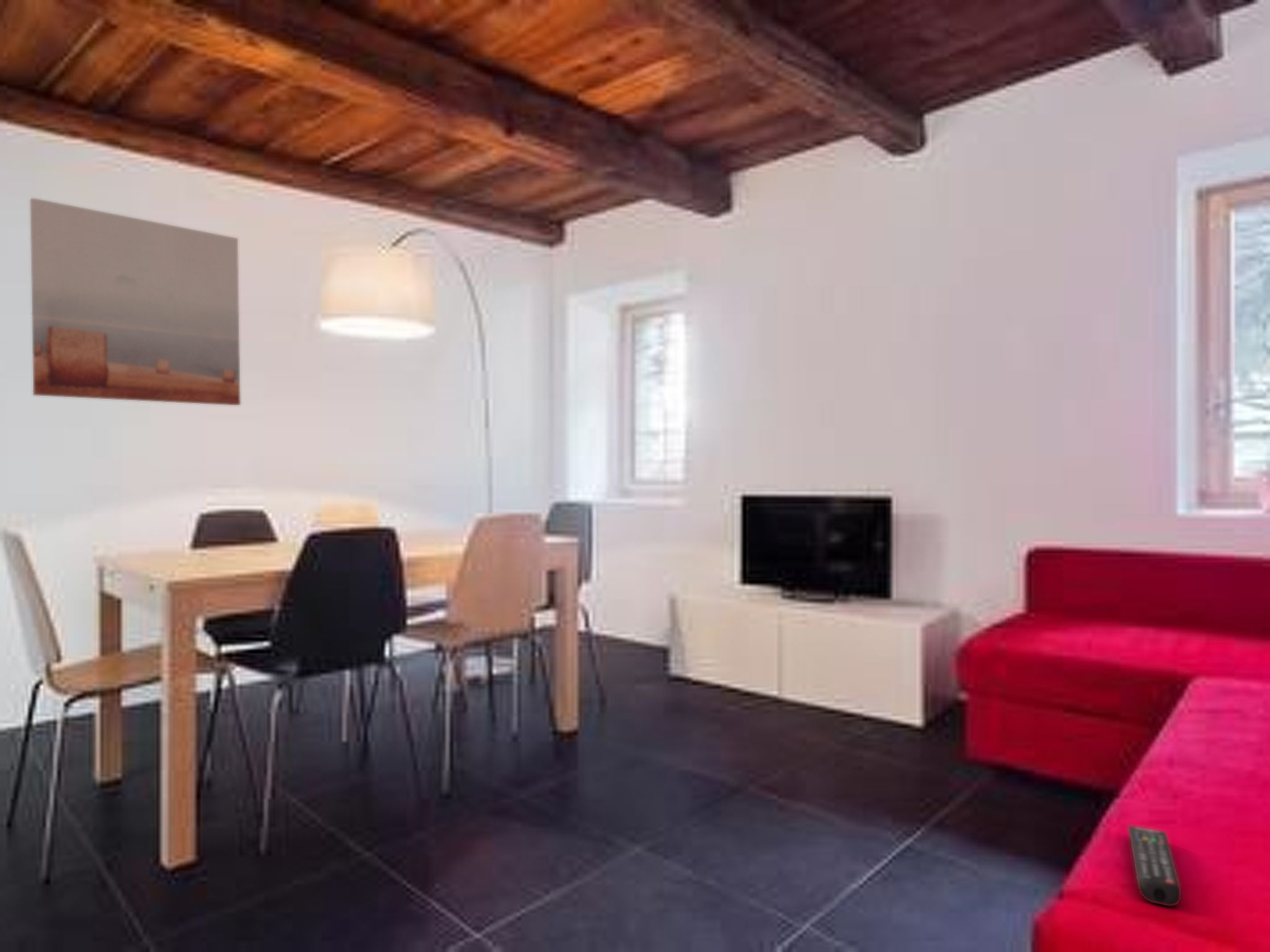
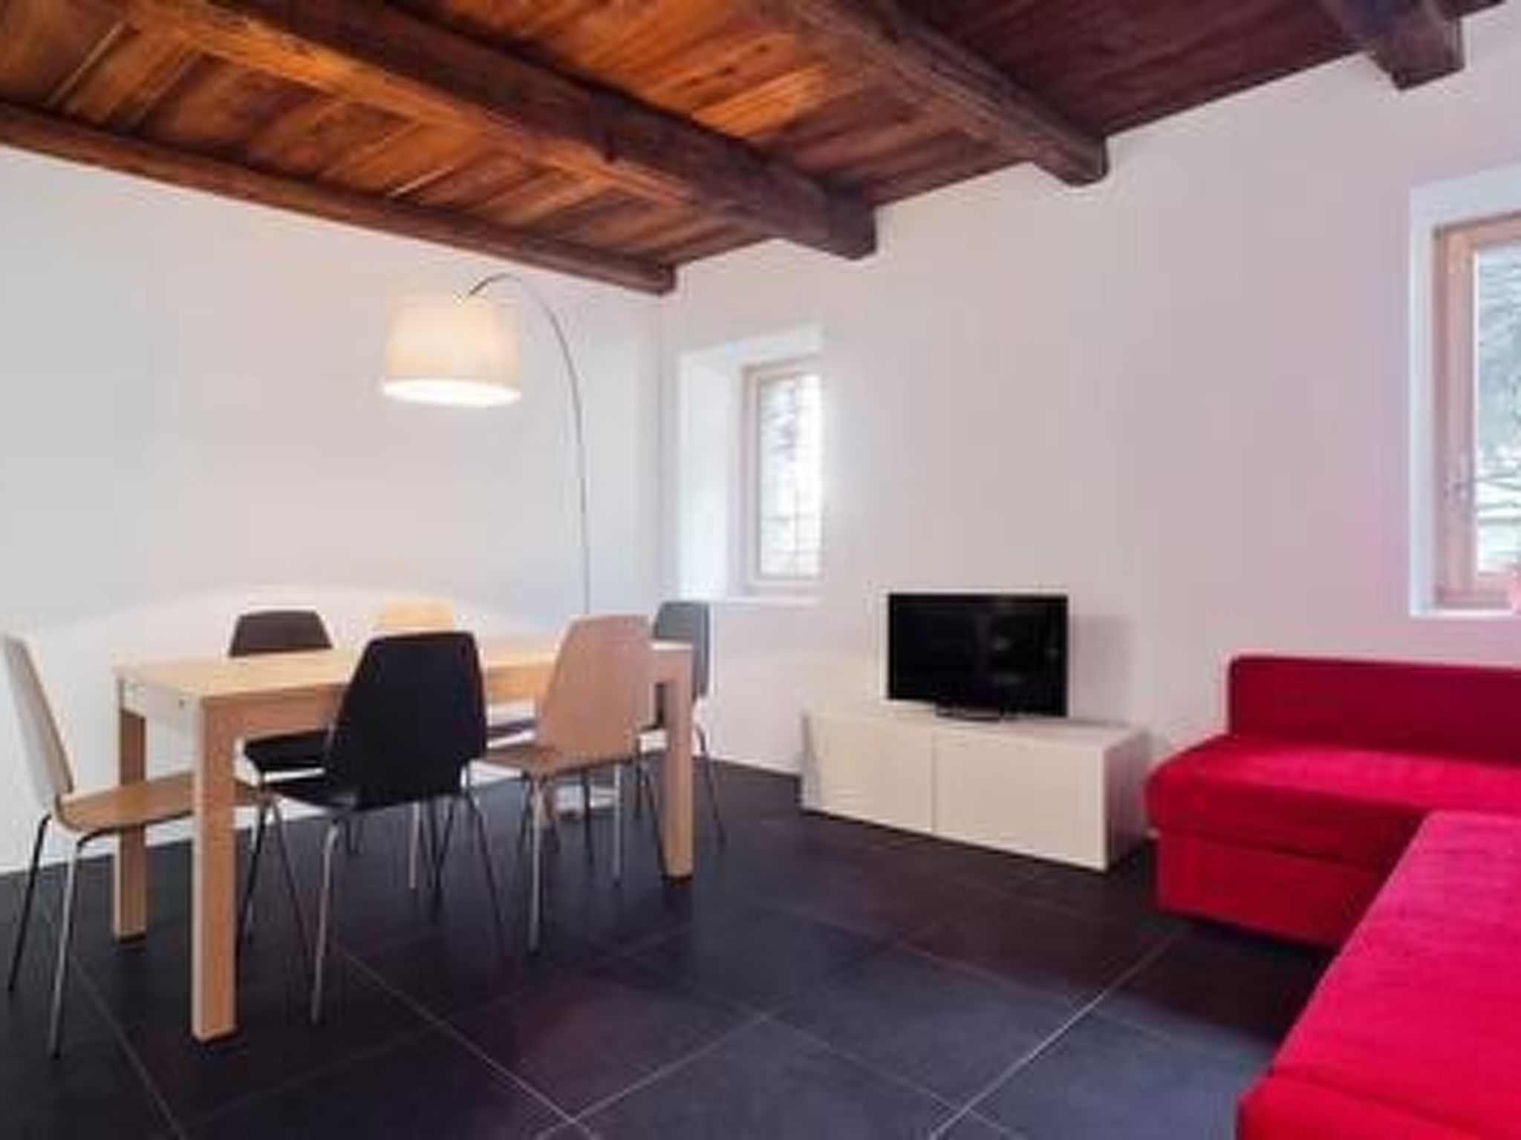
- remote control [1127,825,1182,907]
- wall art [29,197,241,406]
